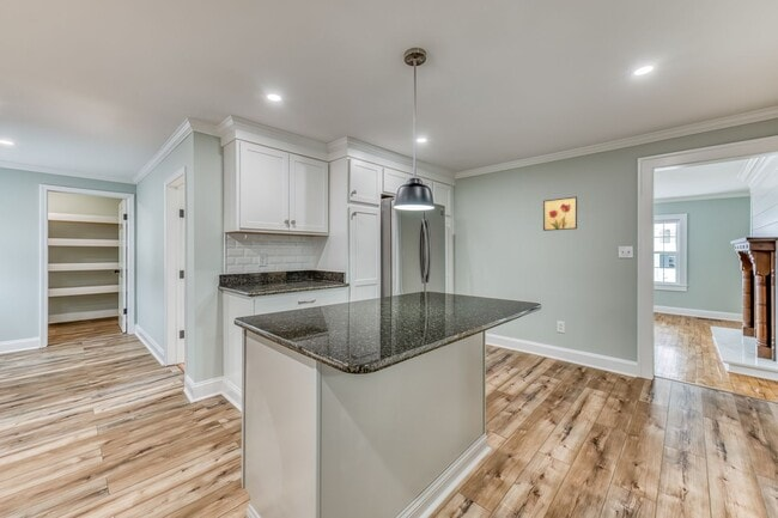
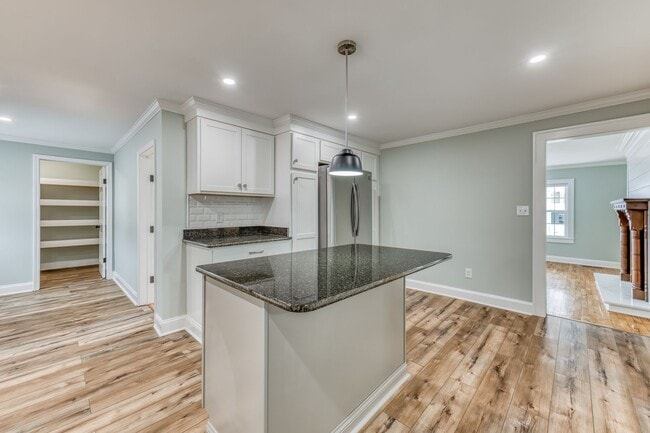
- wall art [542,195,578,232]
